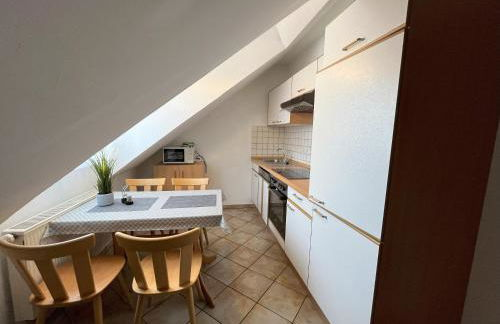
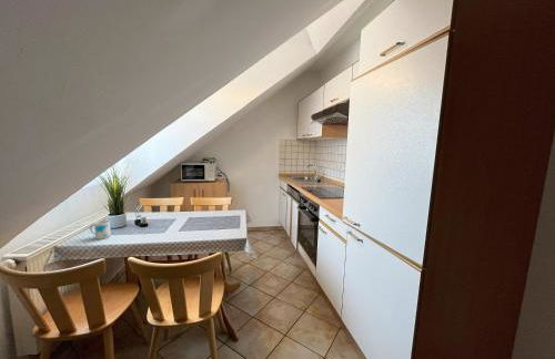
+ mug [89,219,112,240]
